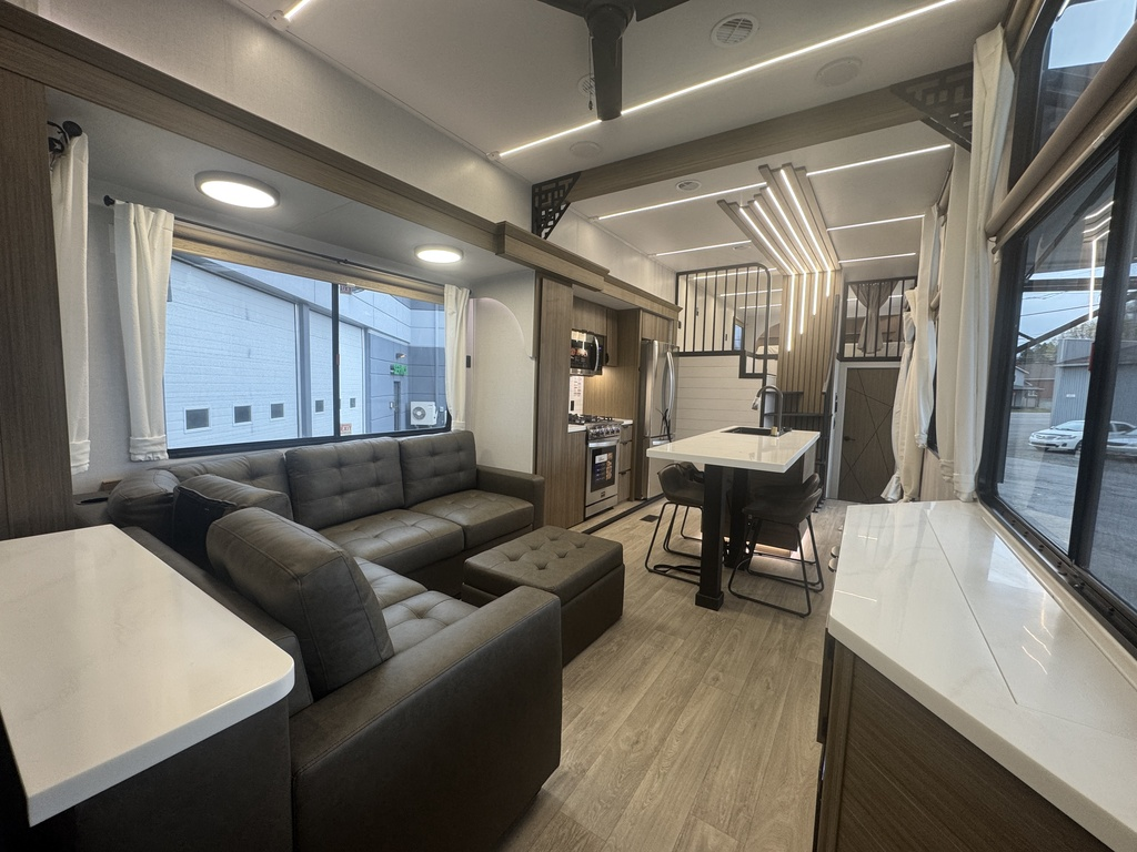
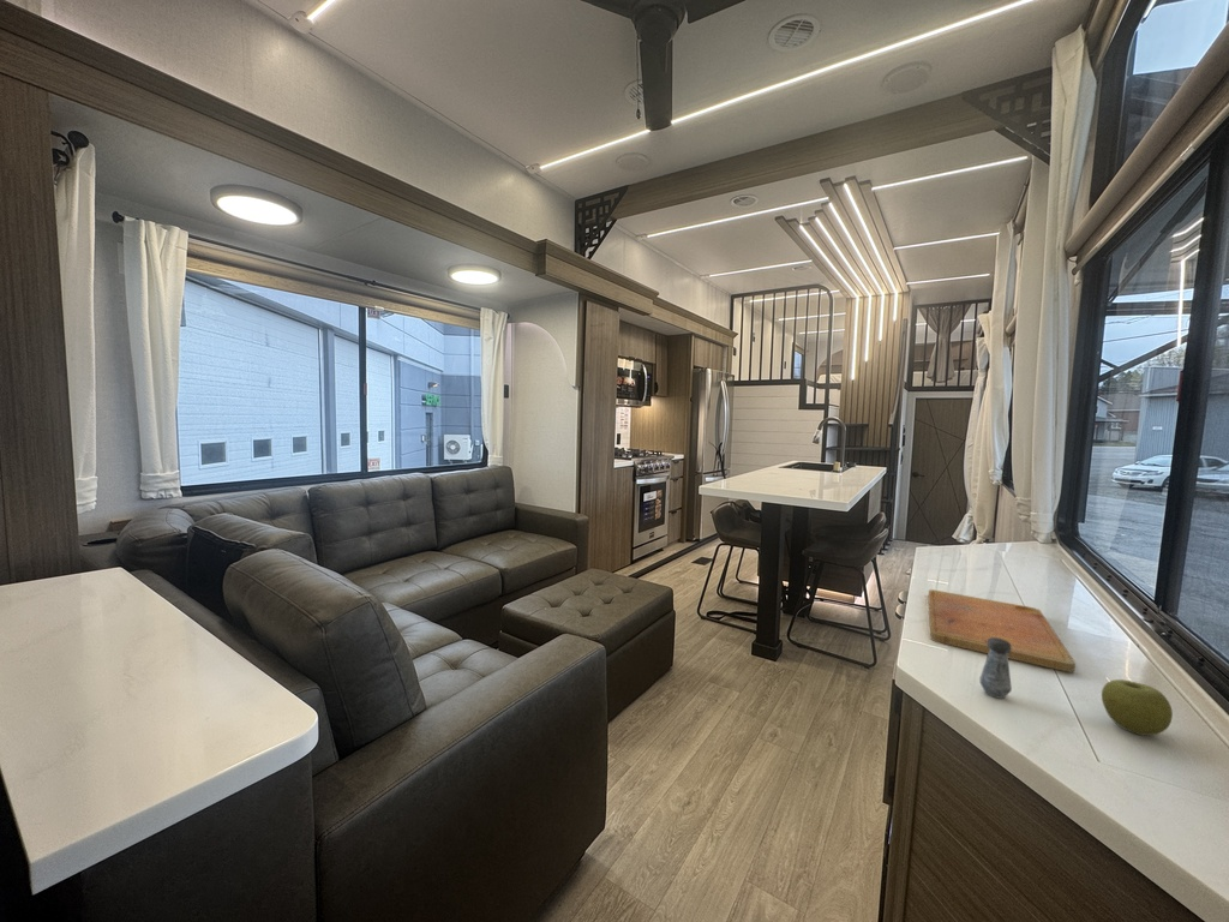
+ salt shaker [978,637,1013,700]
+ apple [1101,678,1174,737]
+ cutting board [928,588,1077,673]
